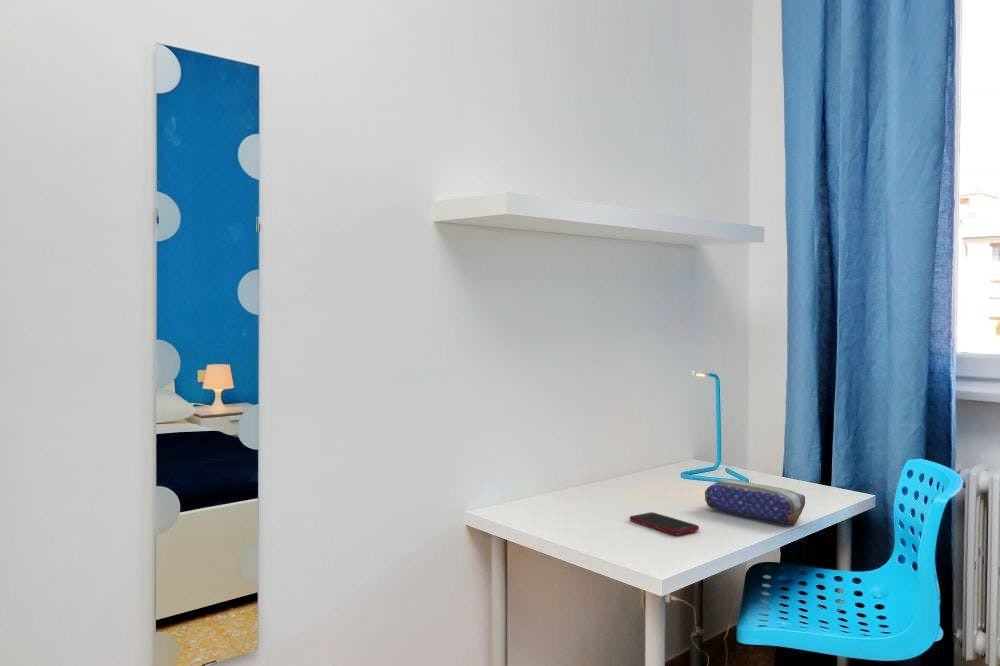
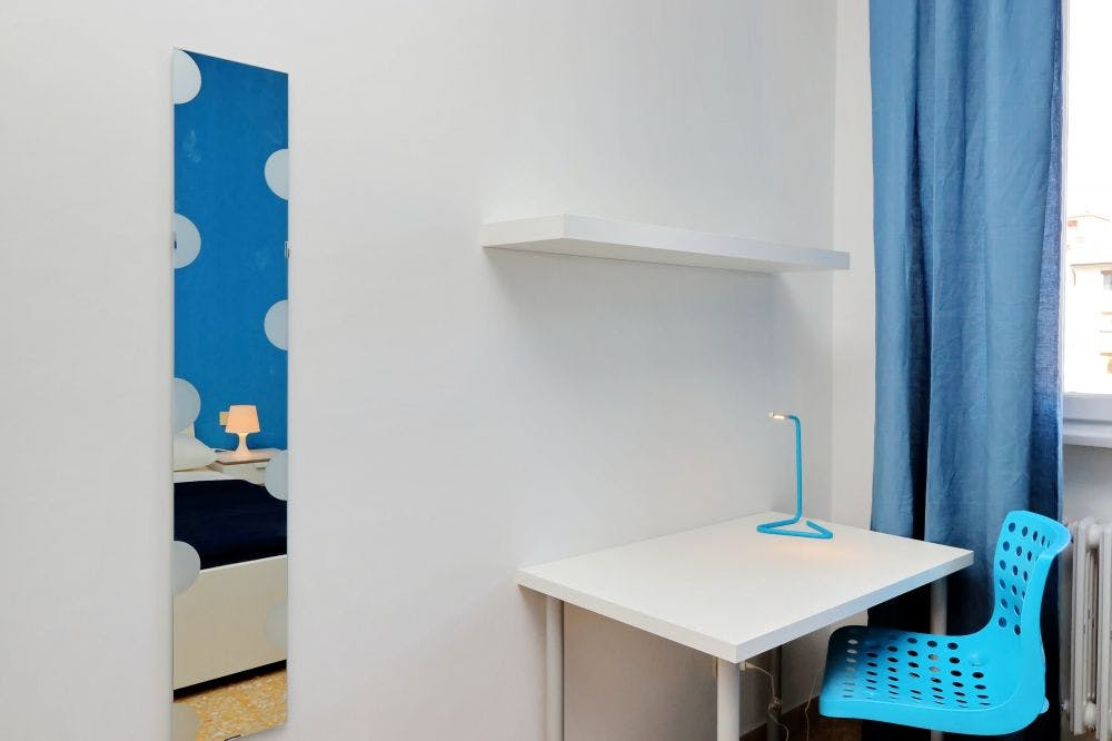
- cell phone [629,511,700,536]
- pencil case [704,478,806,525]
